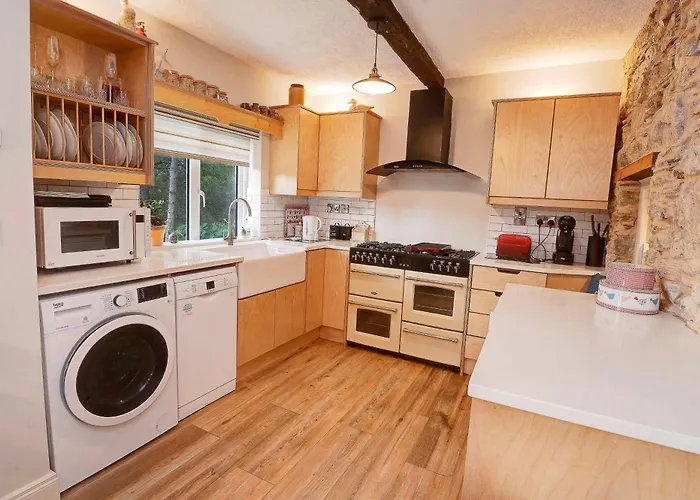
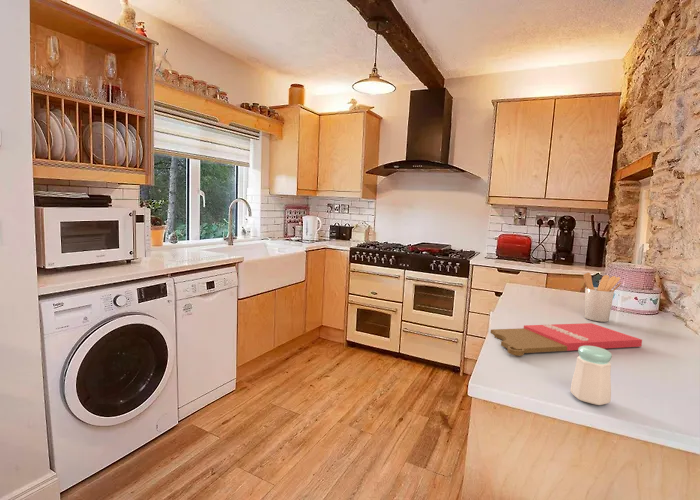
+ salt shaker [569,346,613,406]
+ utensil holder [583,272,622,323]
+ cutting board [490,322,643,357]
